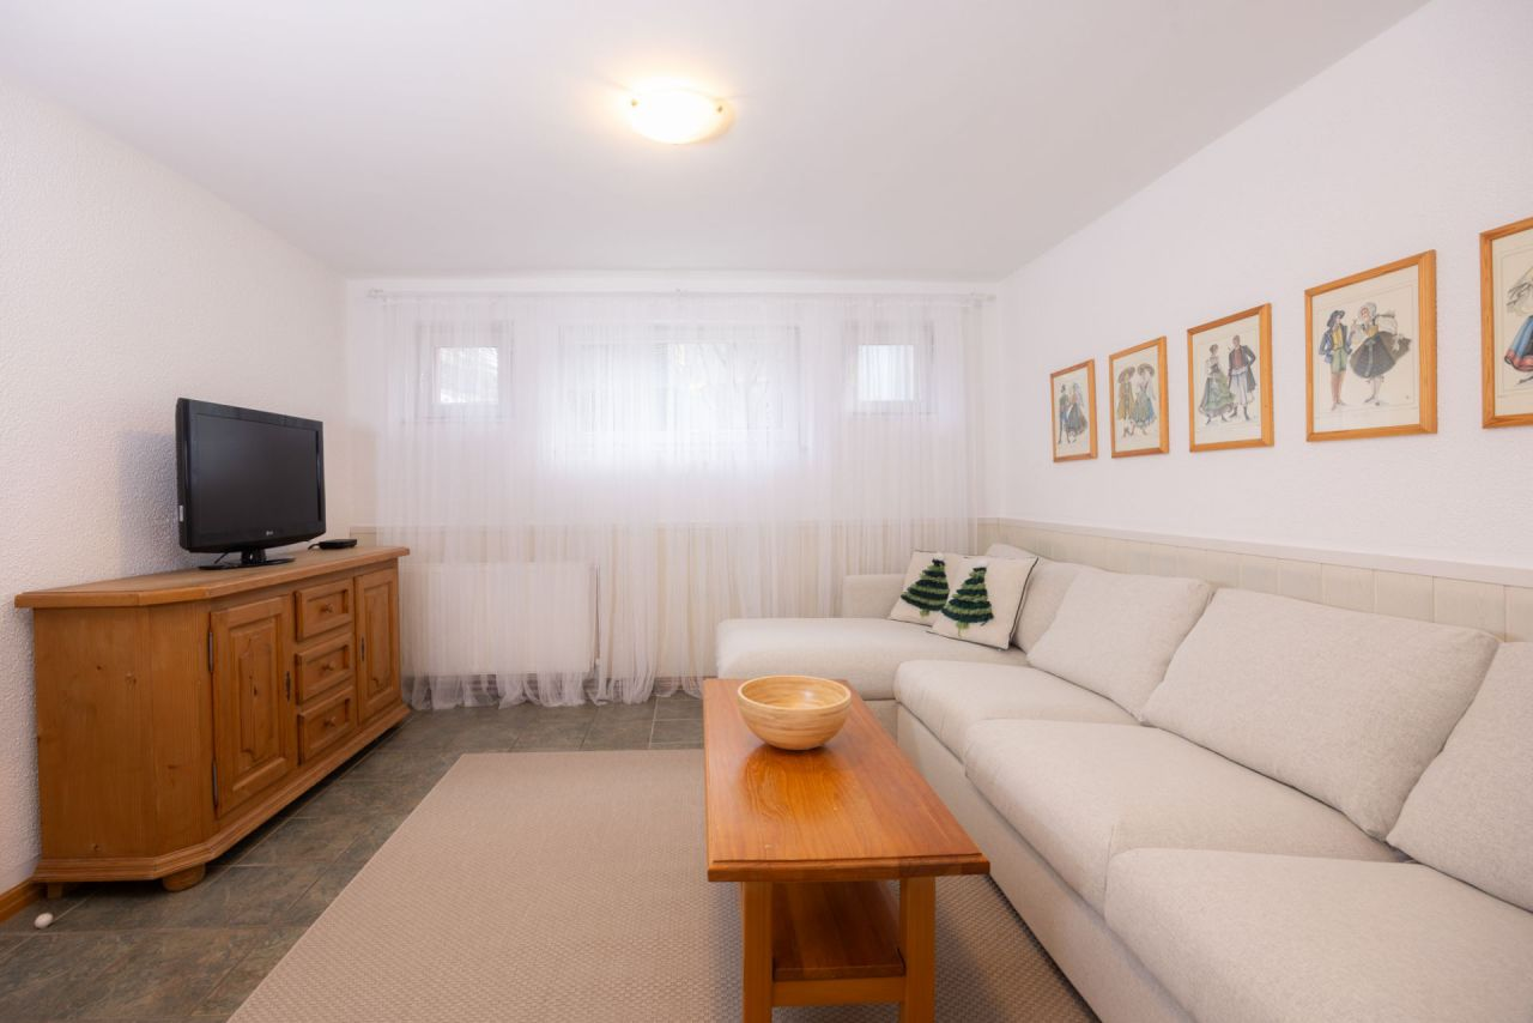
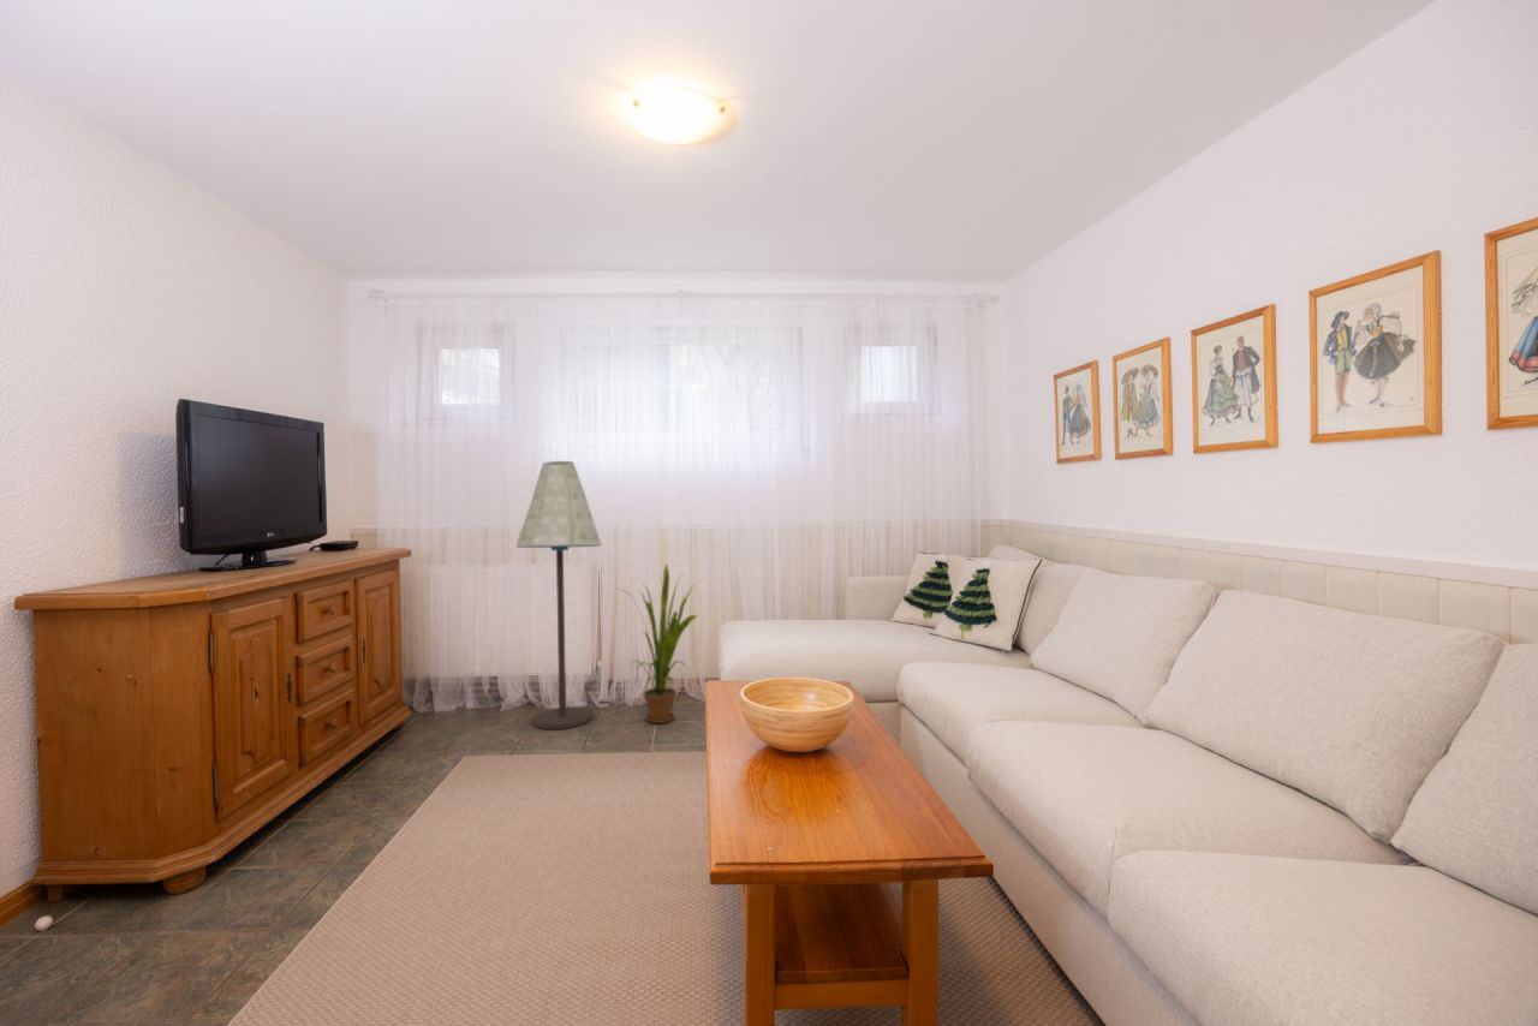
+ house plant [615,563,698,724]
+ floor lamp [514,460,603,730]
